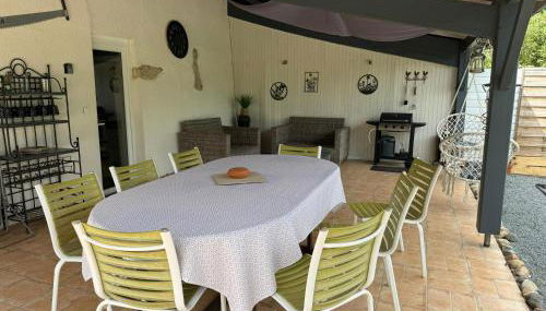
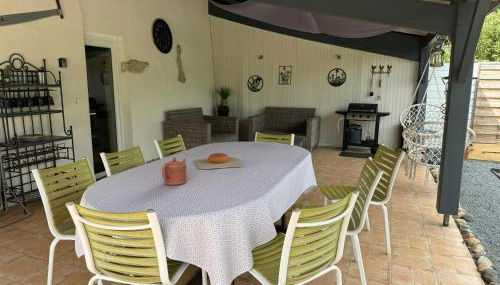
+ teapot [161,156,188,186]
